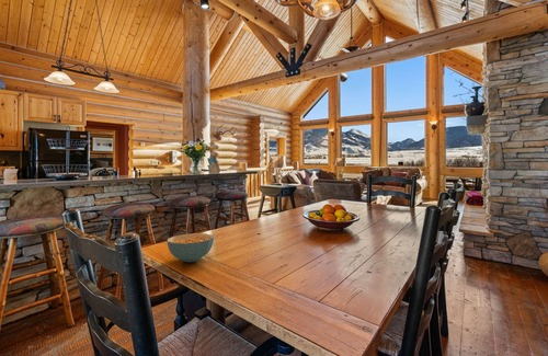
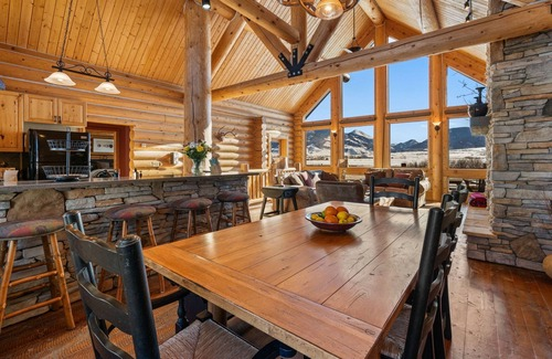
- cereal bowl [167,232,215,263]
